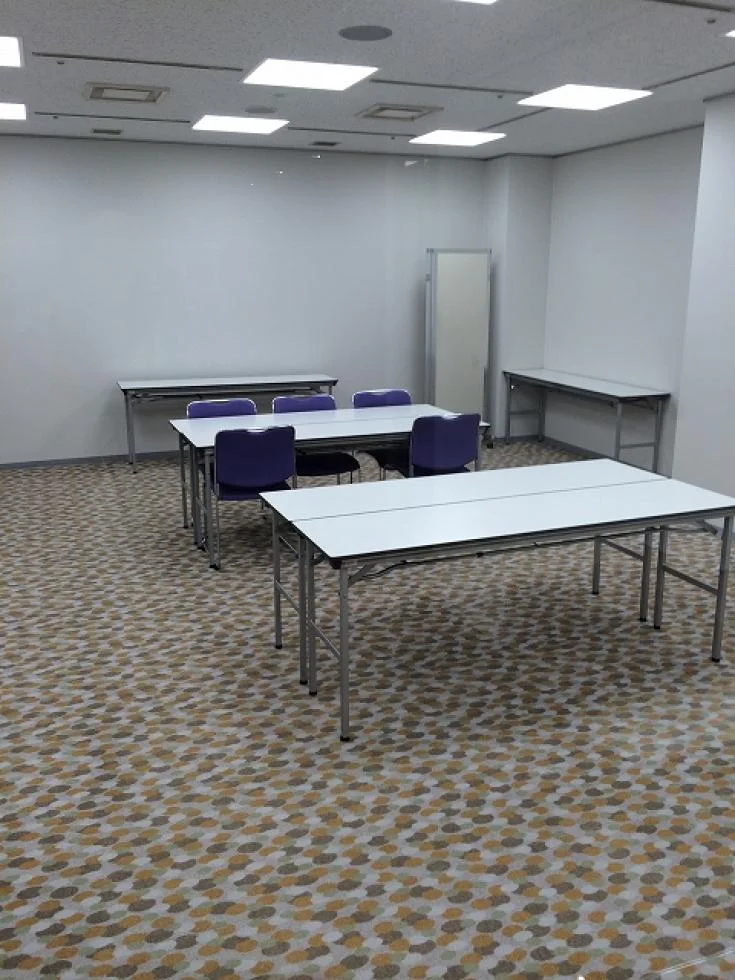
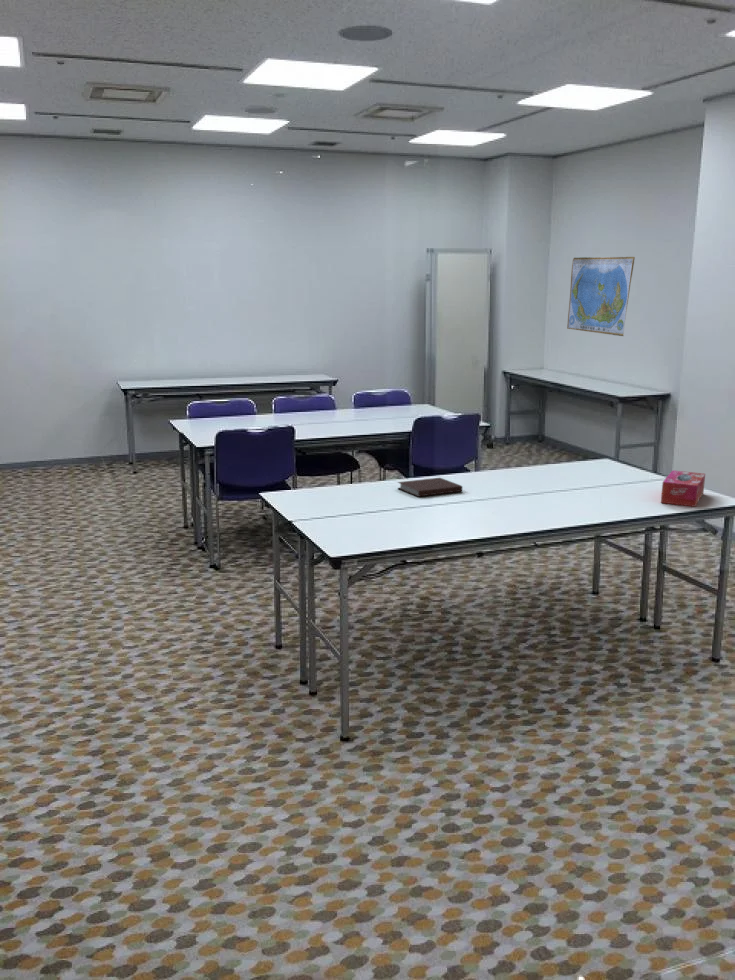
+ notebook [396,477,463,498]
+ tissue box [660,469,706,508]
+ world map [566,256,636,337]
